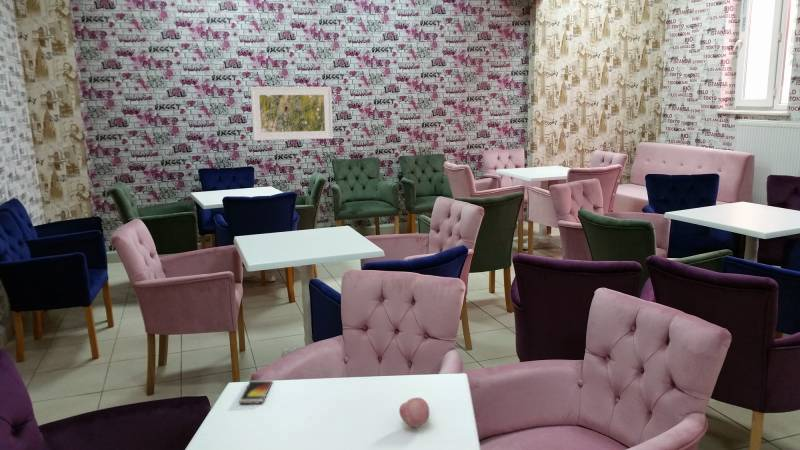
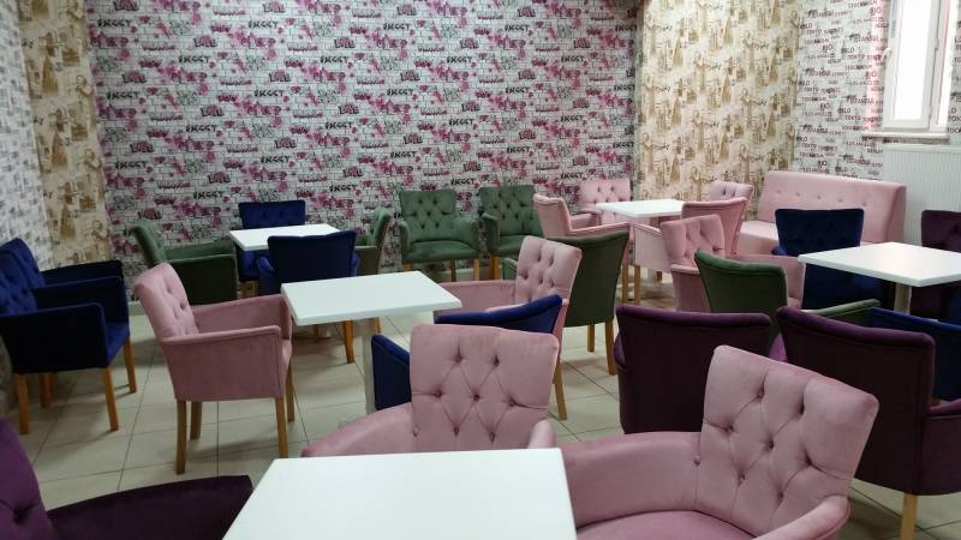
- apple [398,397,430,428]
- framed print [250,86,334,141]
- smartphone [238,379,274,405]
